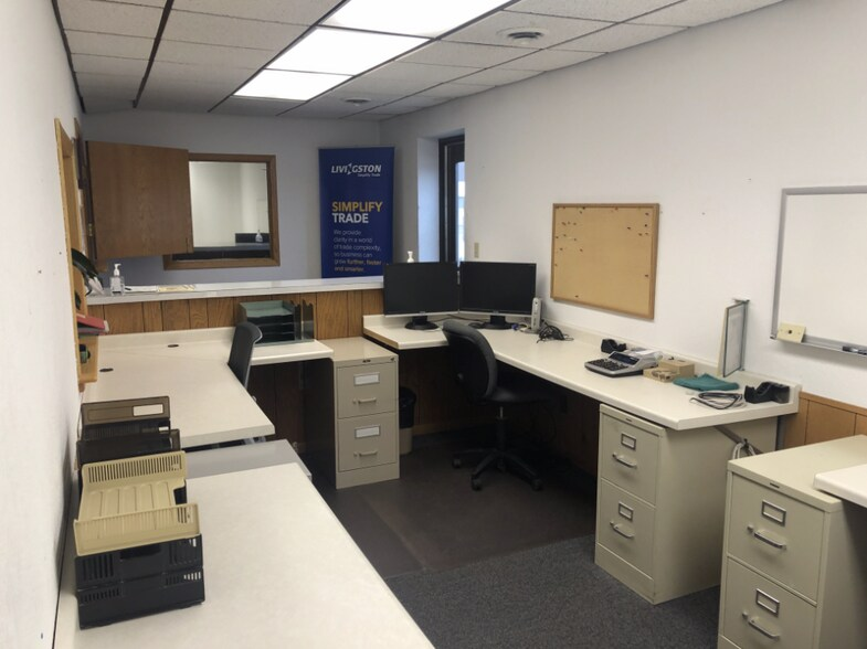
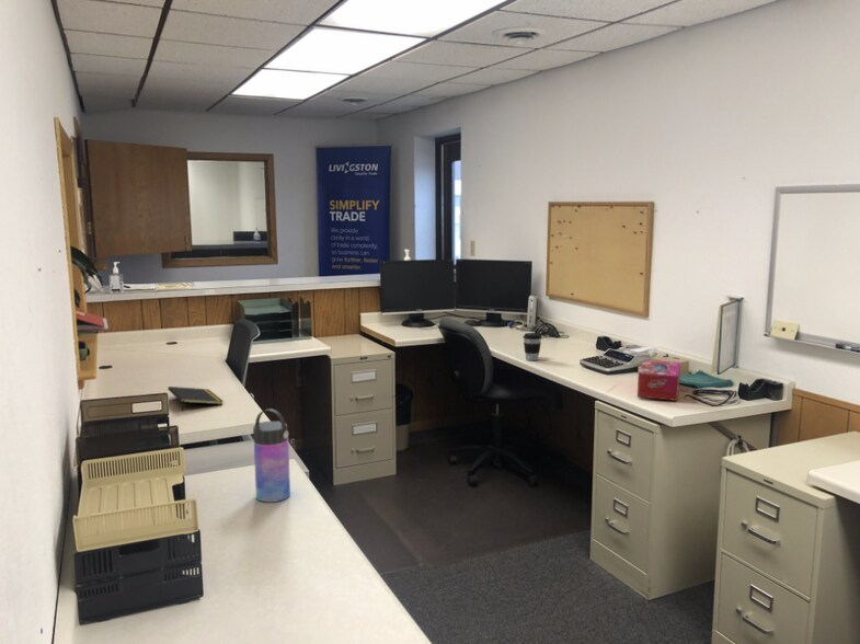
+ notepad [167,386,225,412]
+ water bottle [252,407,291,503]
+ tissue box [637,359,681,402]
+ coffee cup [523,332,542,361]
